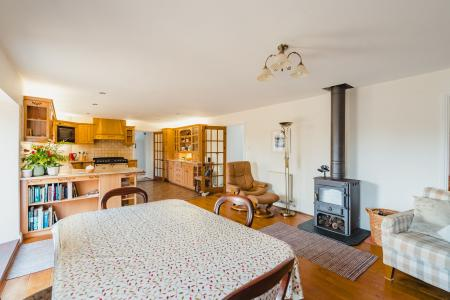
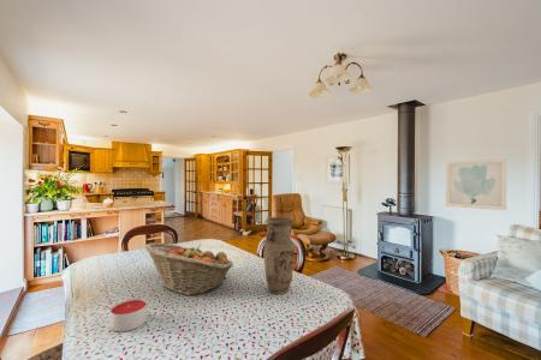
+ vase [263,216,296,295]
+ candle [109,298,148,332]
+ wall art [445,157,507,211]
+ fruit basket [143,241,234,296]
